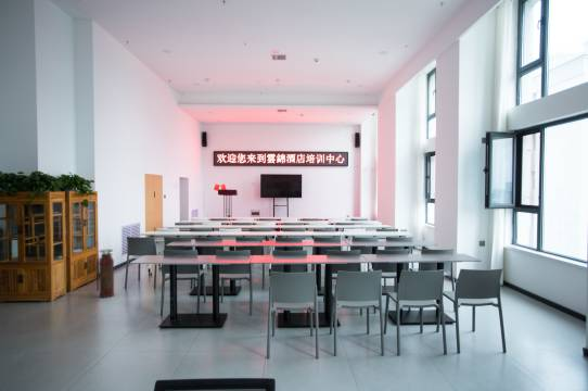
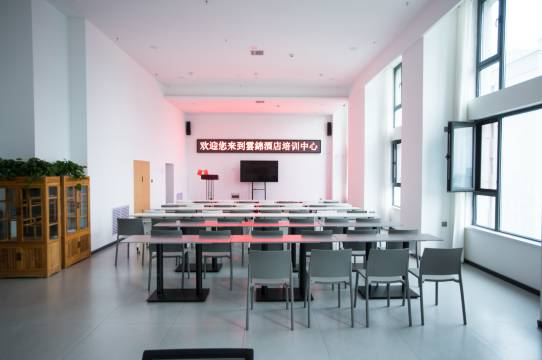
- fire extinguisher [95,249,115,299]
